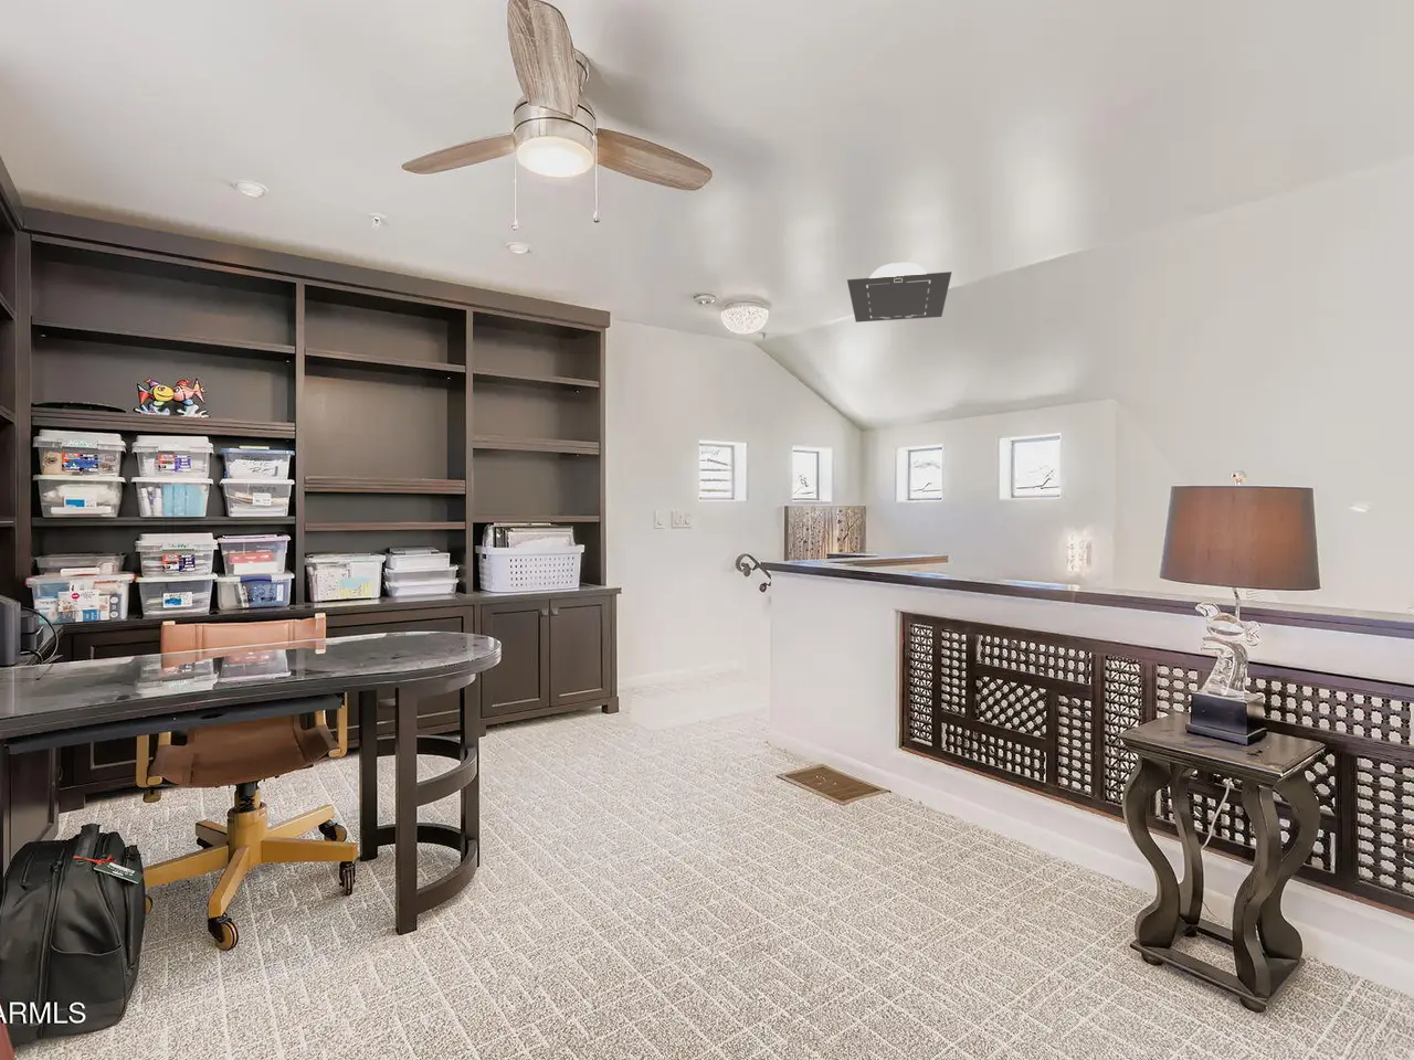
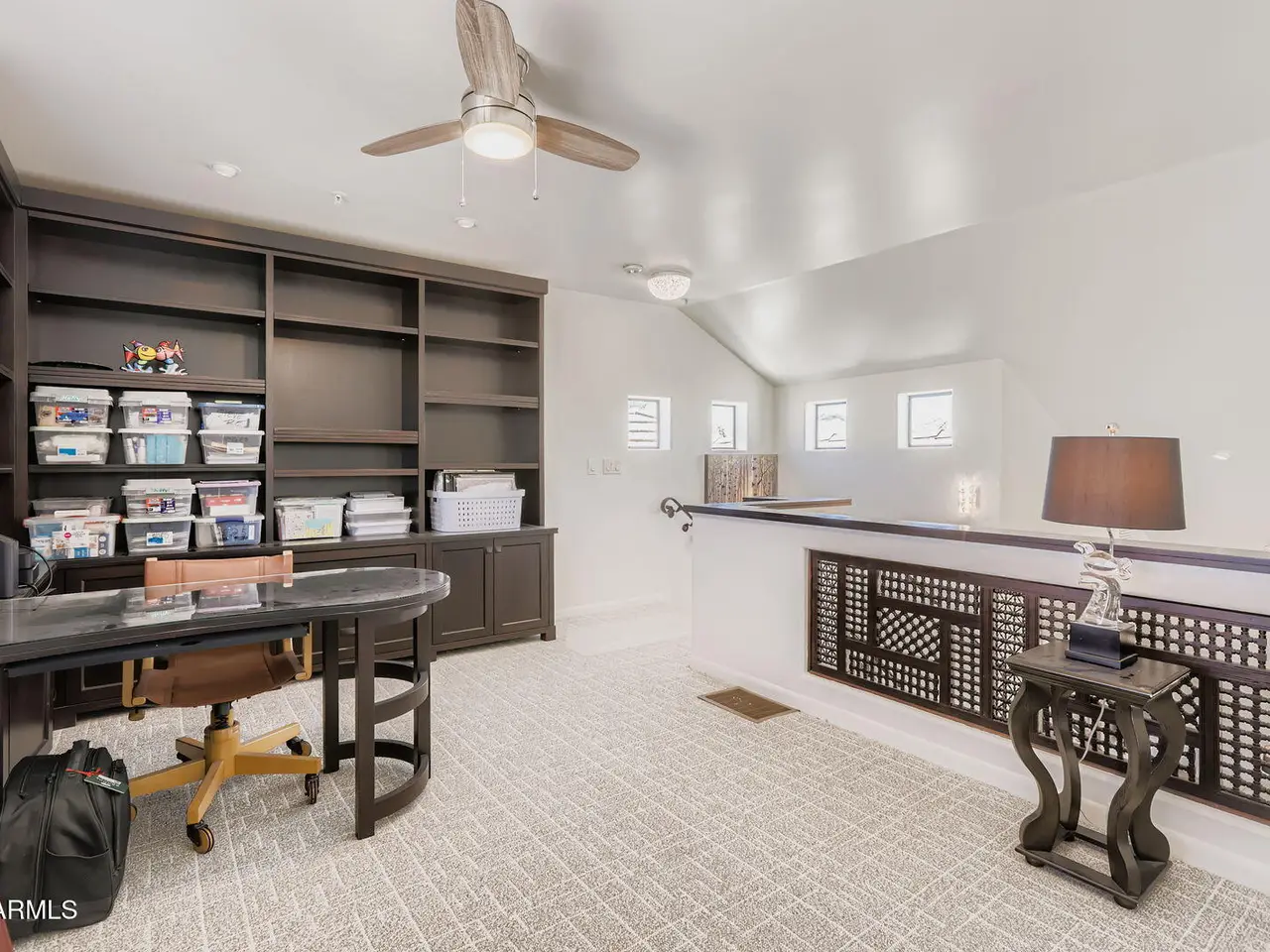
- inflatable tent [846,262,953,324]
